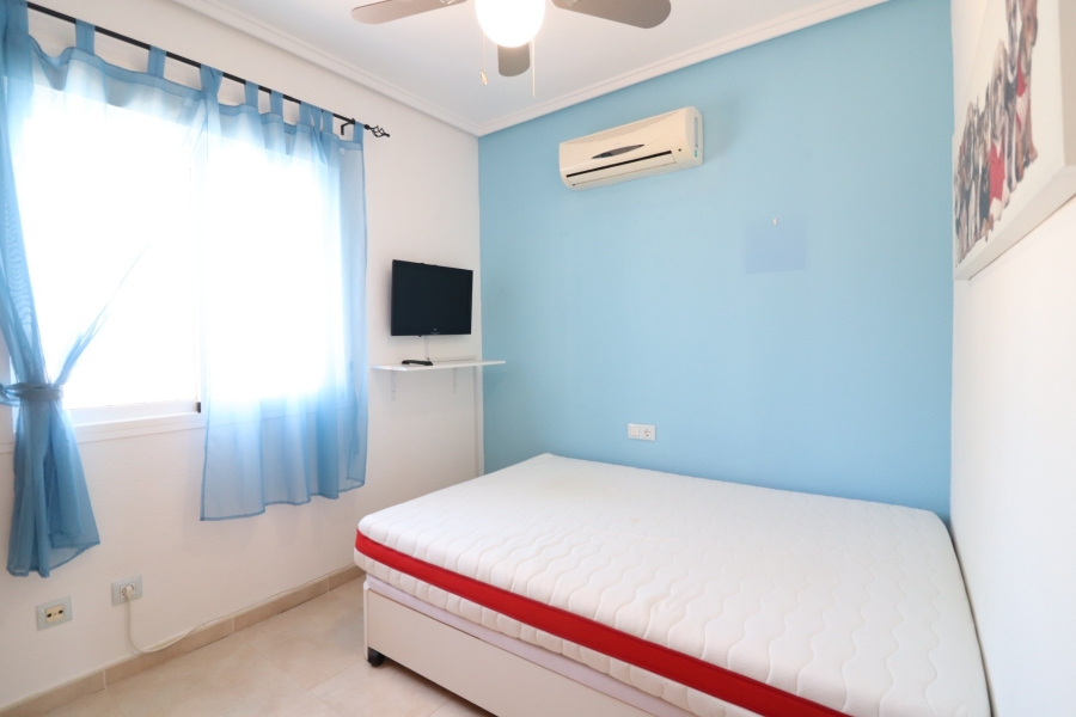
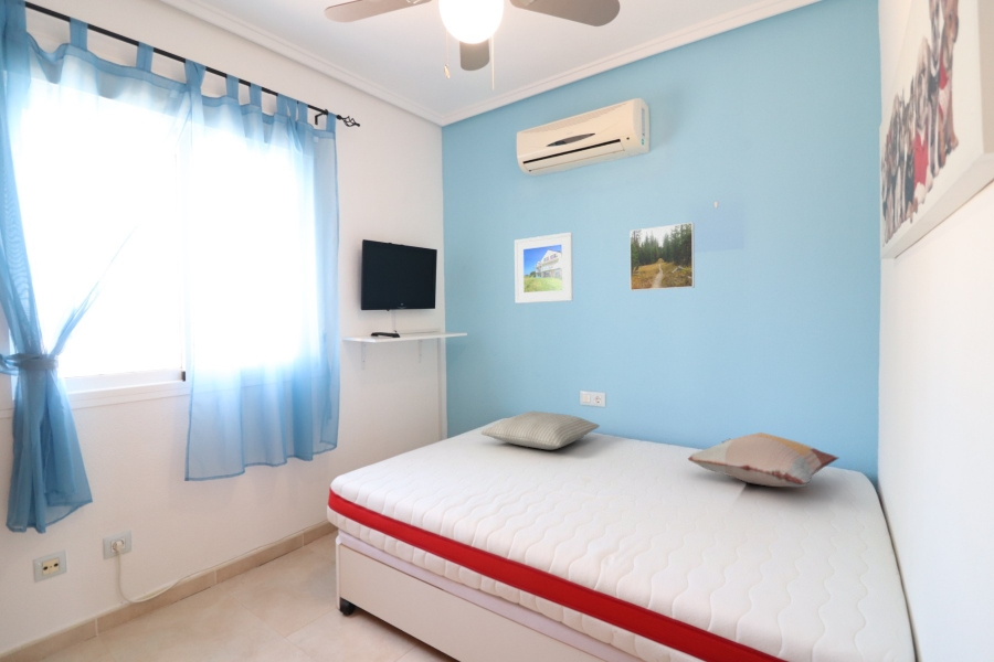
+ decorative pillow [687,431,840,488]
+ pillow [479,410,601,450]
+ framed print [628,222,696,292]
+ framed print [514,231,574,305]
